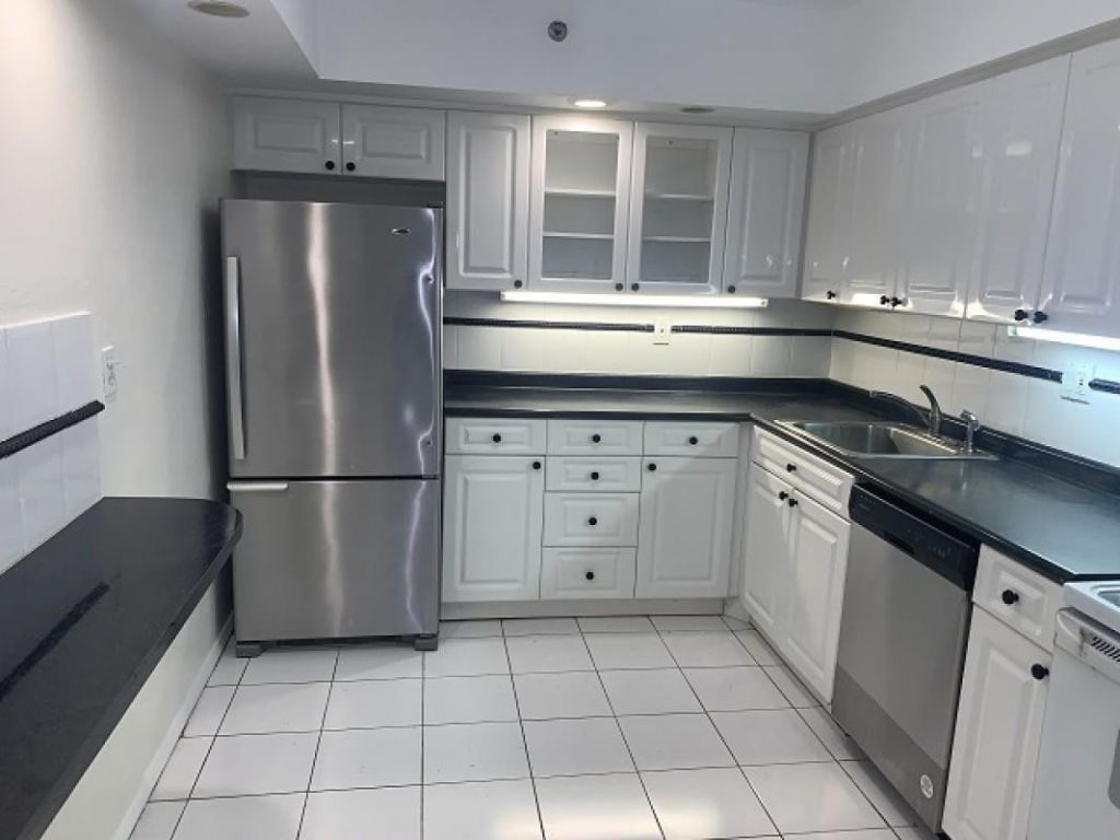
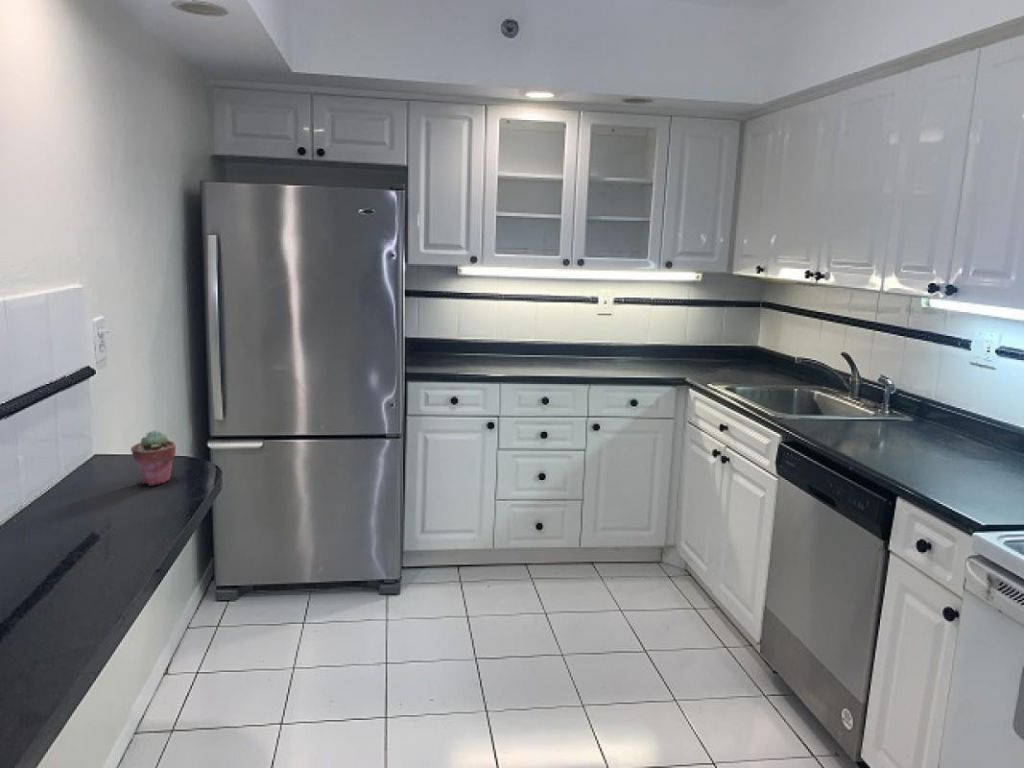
+ potted succulent [130,430,177,486]
